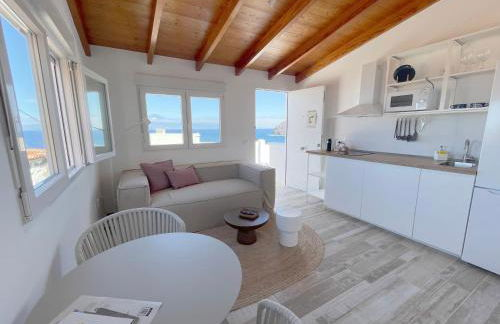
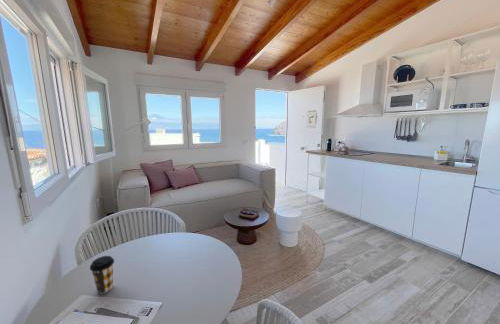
+ coffee cup [89,255,115,294]
